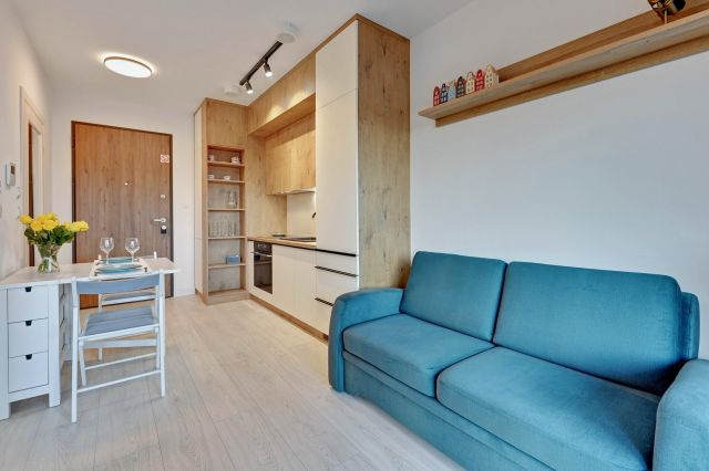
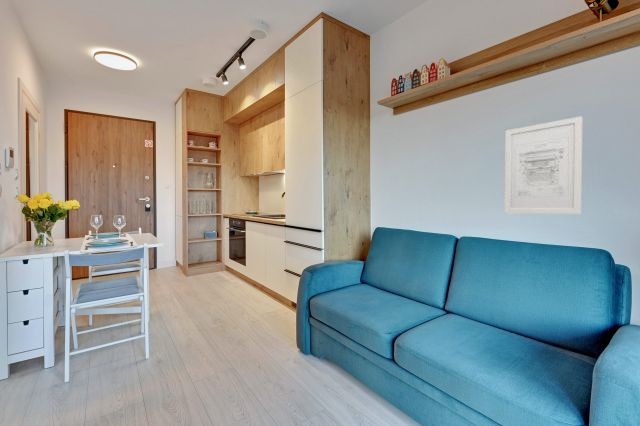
+ wall art [504,115,583,215]
